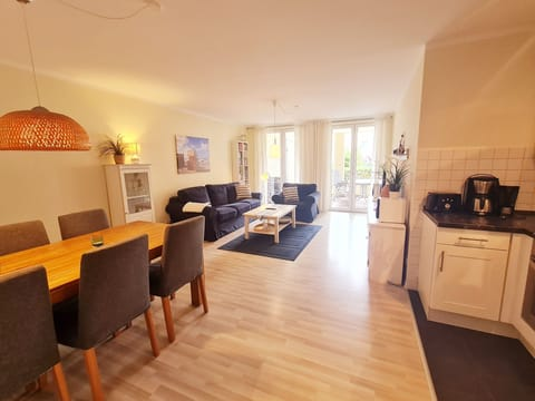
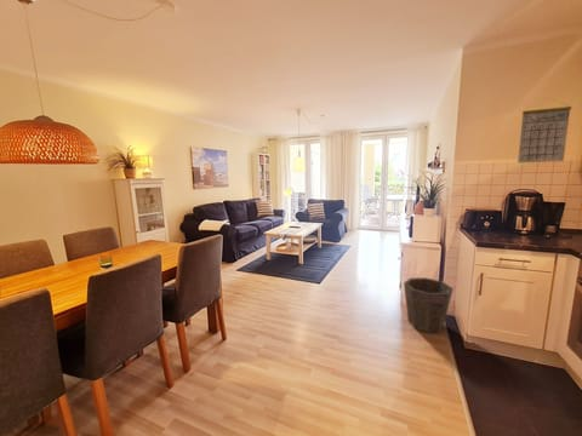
+ calendar [517,96,572,164]
+ waste bin [403,276,455,333]
